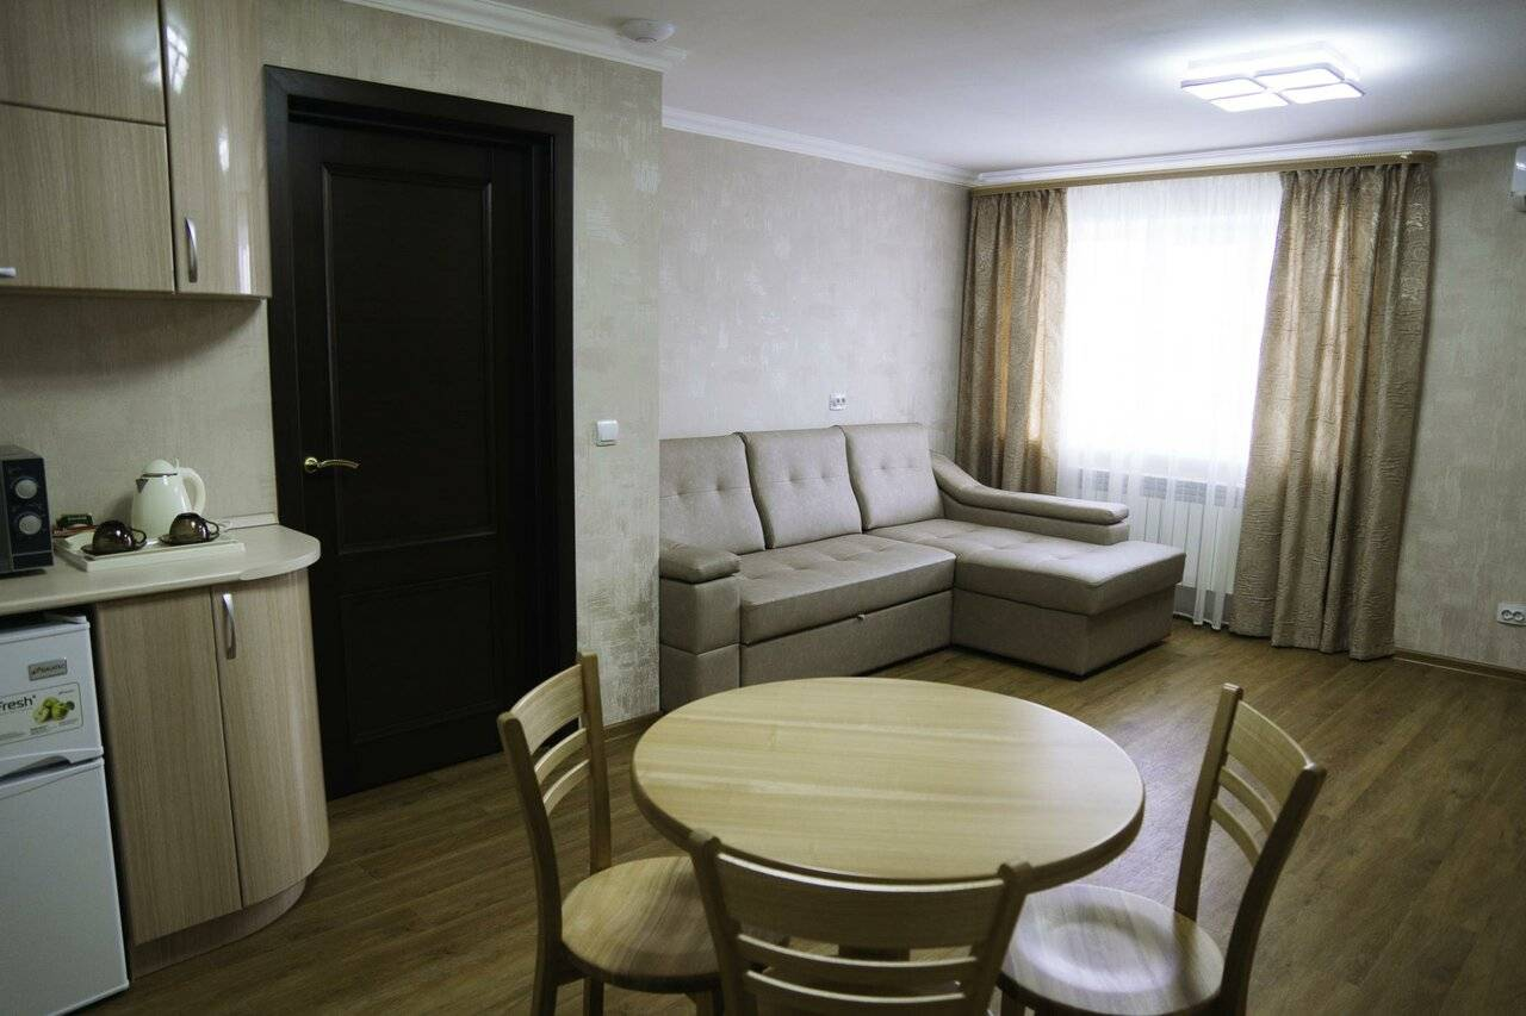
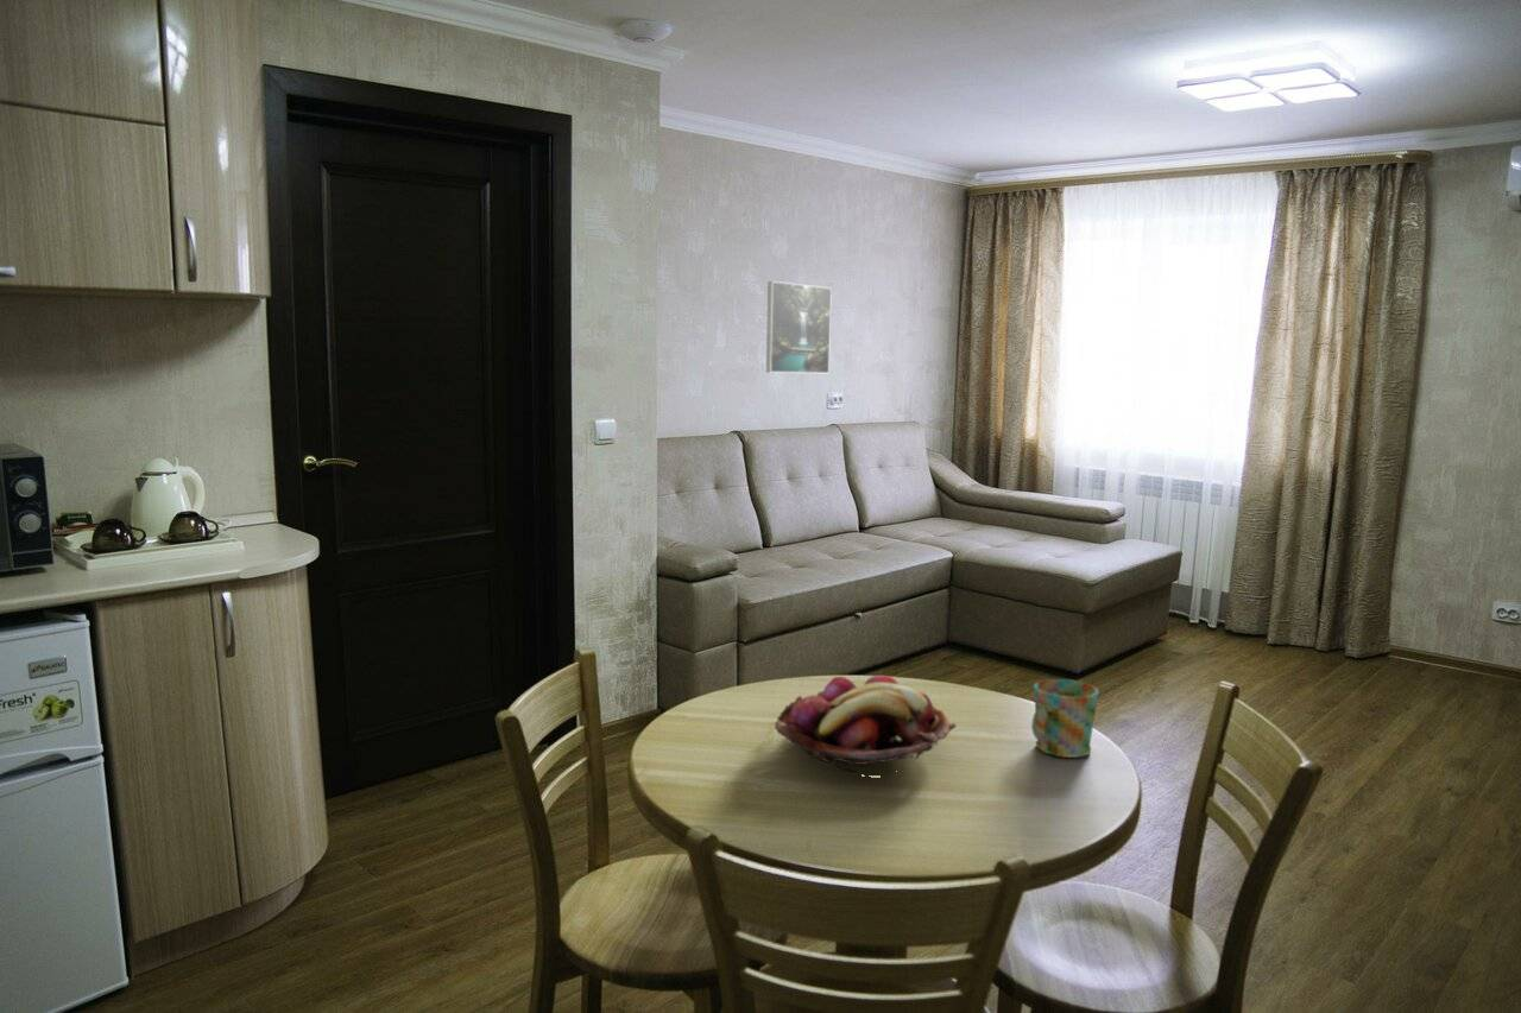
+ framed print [765,280,833,375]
+ fruit basket [774,675,957,778]
+ mug [1030,678,1099,759]
